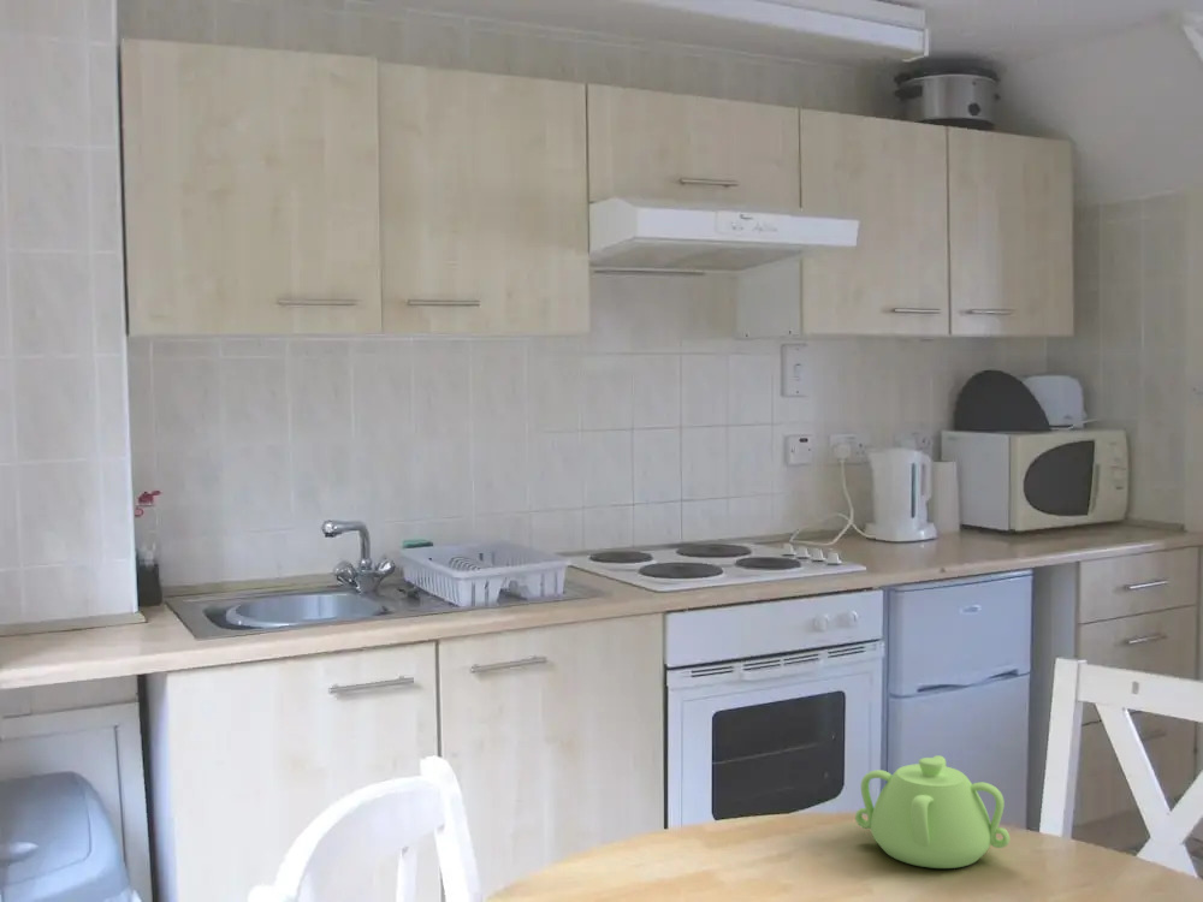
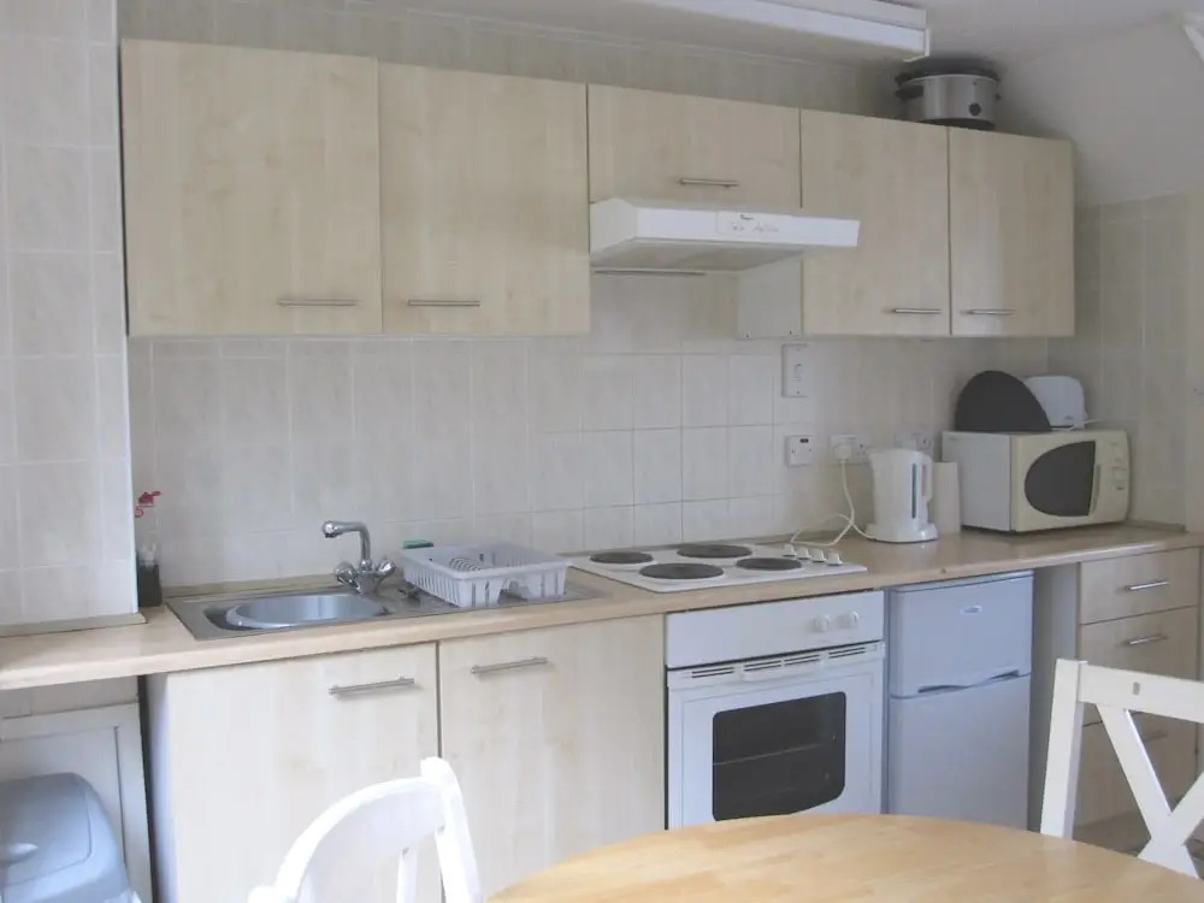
- teapot [854,754,1011,870]
